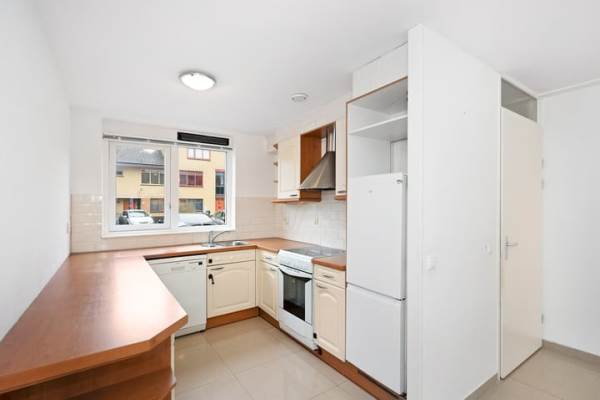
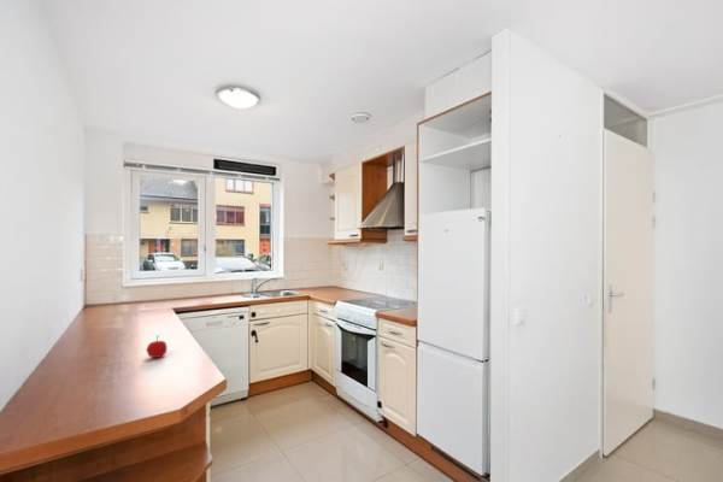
+ fruit [145,334,167,359]
